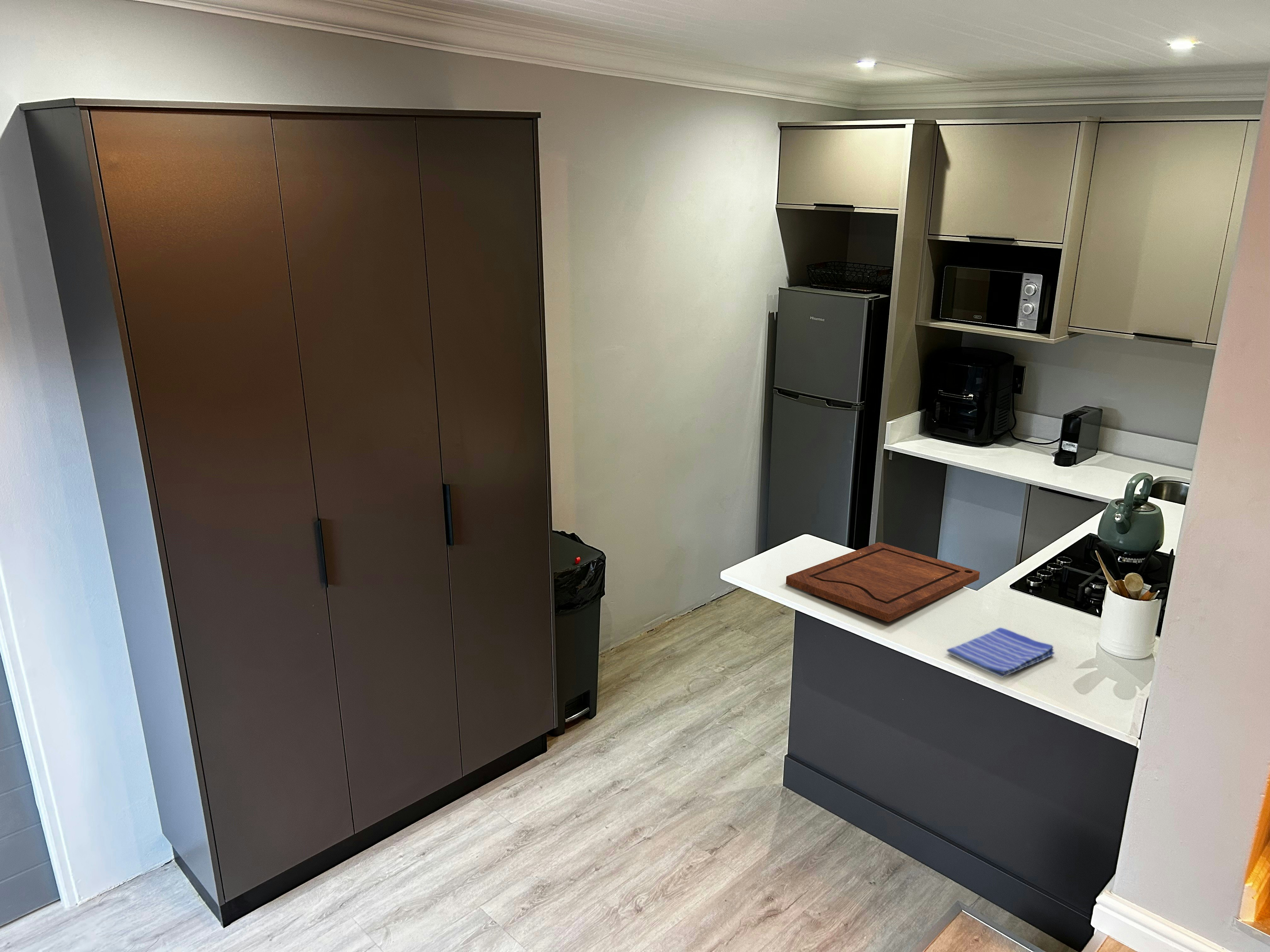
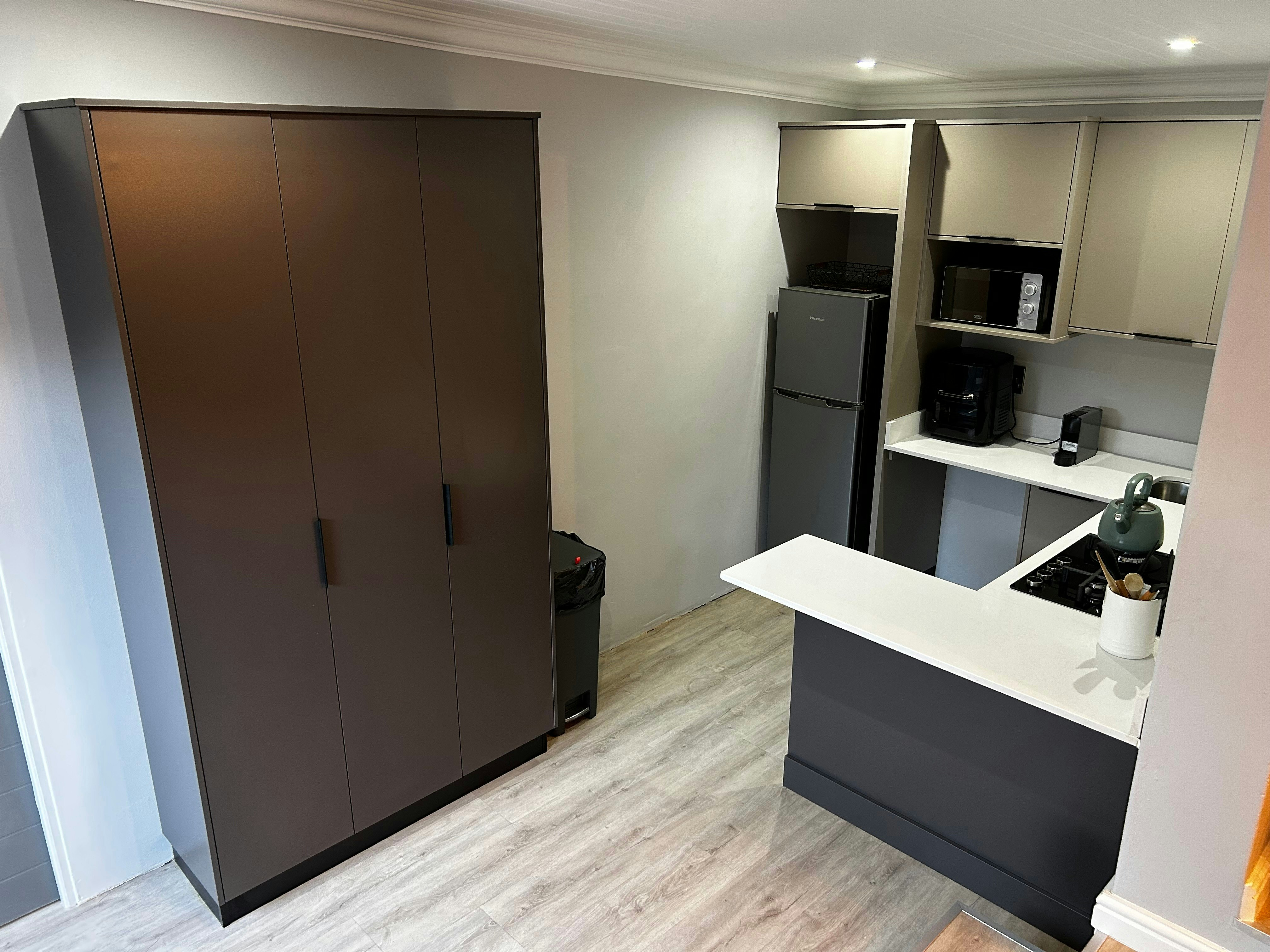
- cutting board [786,542,980,622]
- dish towel [946,627,1055,678]
